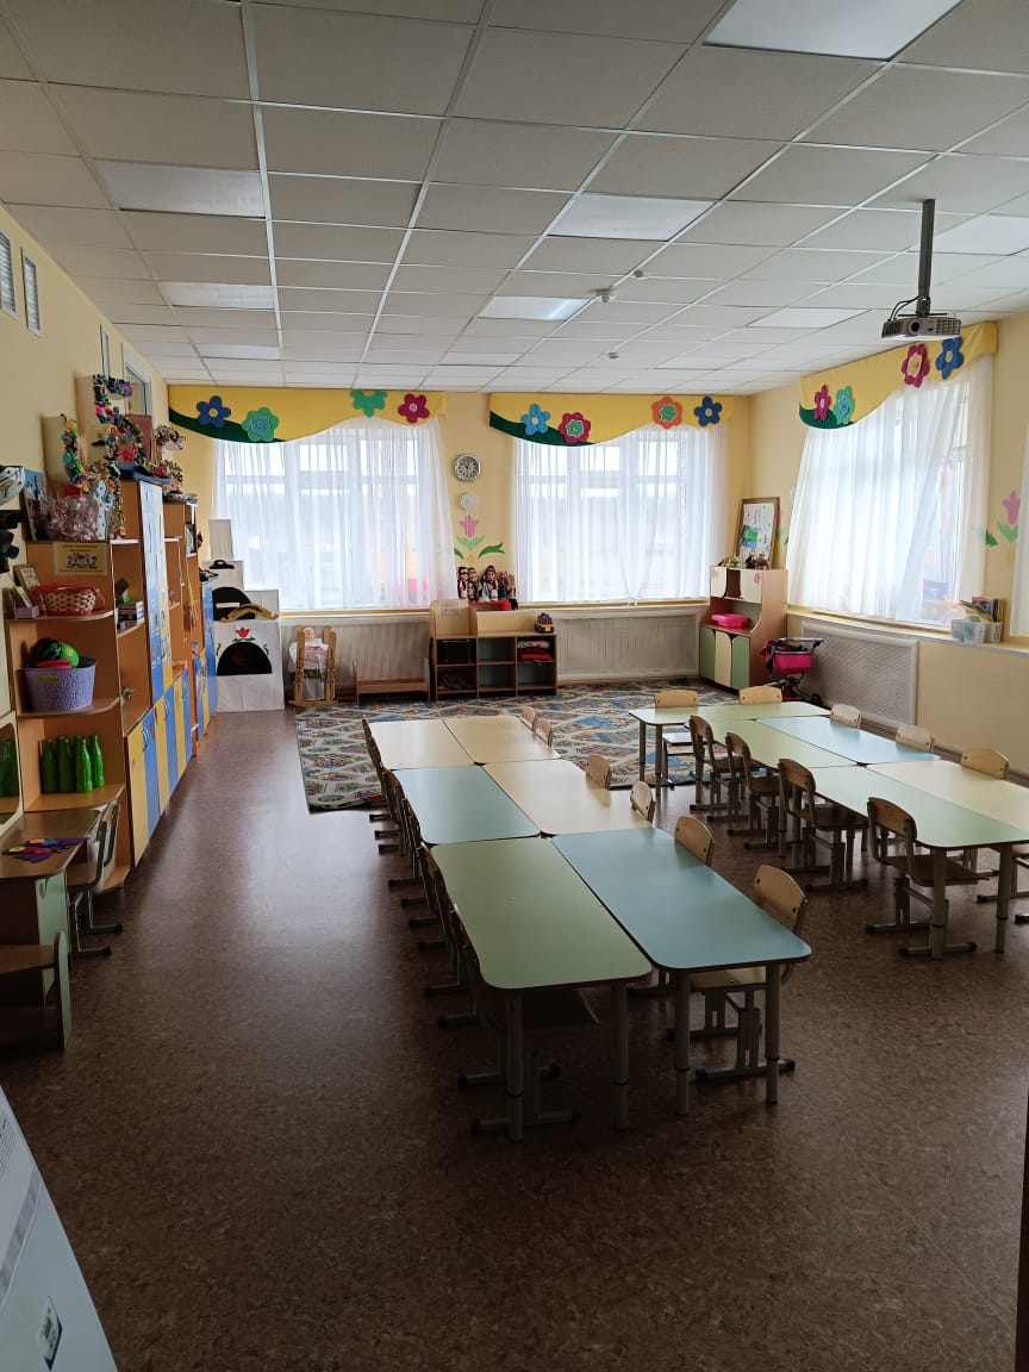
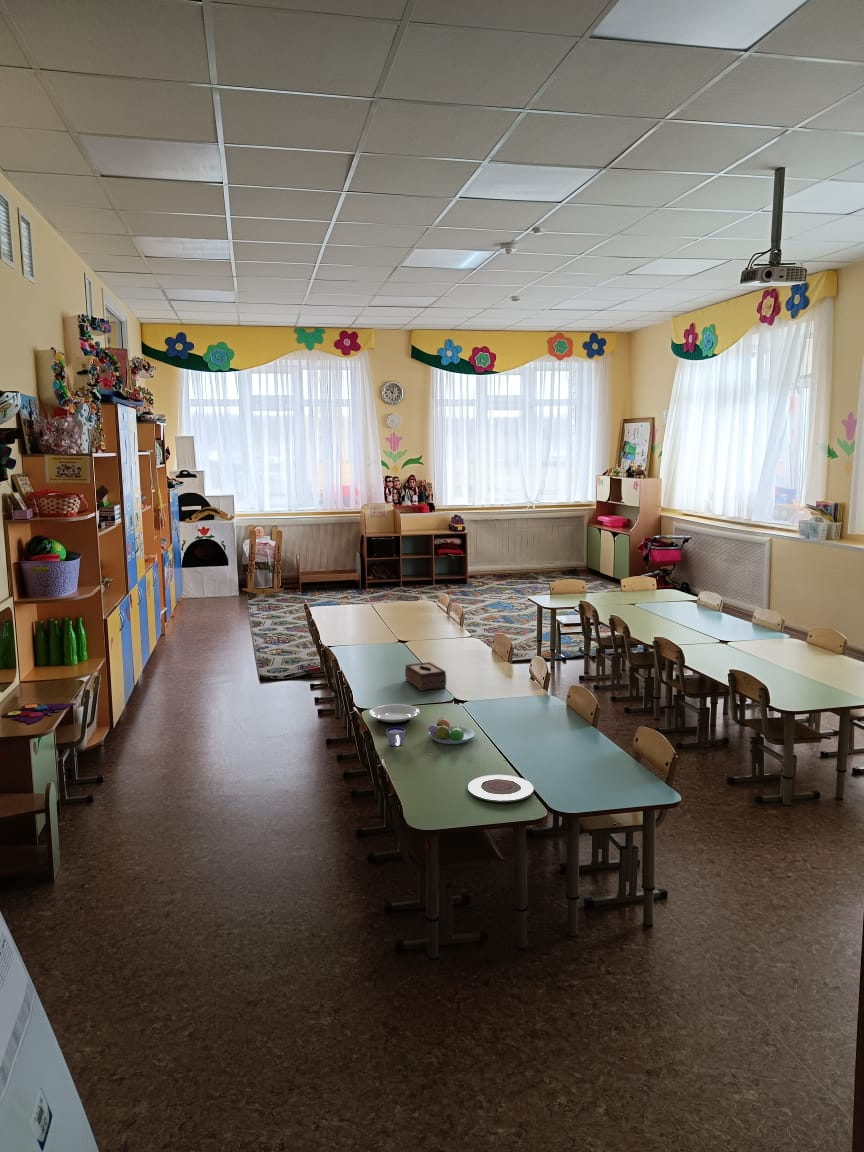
+ fruit bowl [427,717,476,745]
+ plate [467,774,534,803]
+ plate [368,703,421,725]
+ cup [385,726,406,748]
+ tissue box [404,661,447,692]
